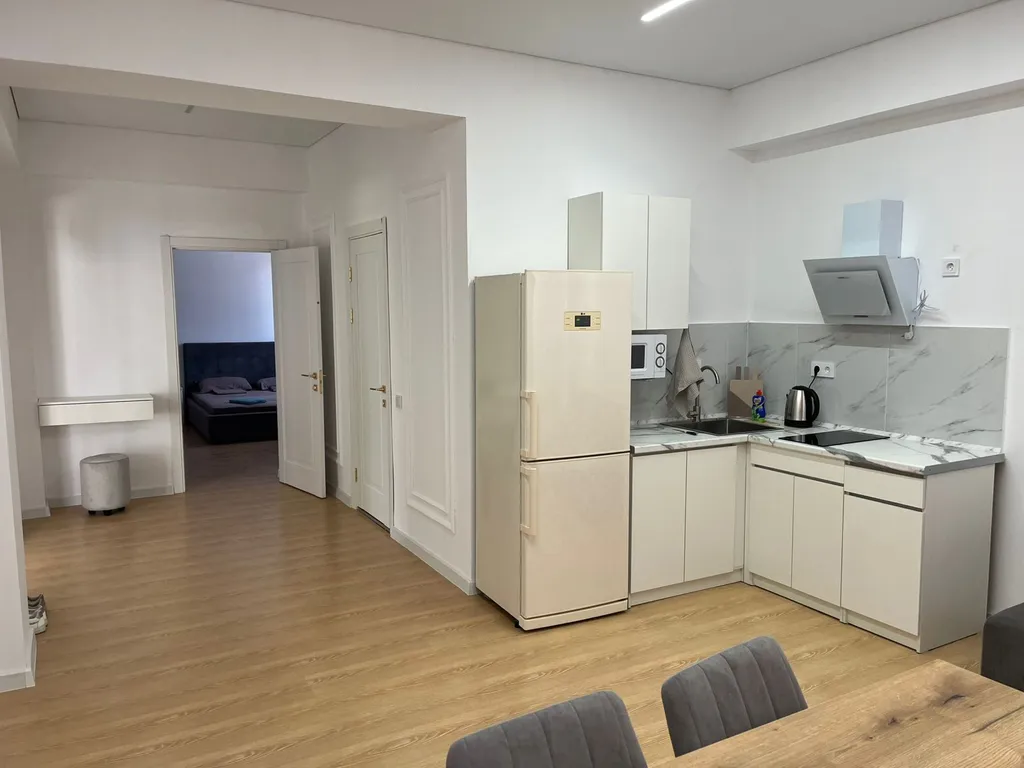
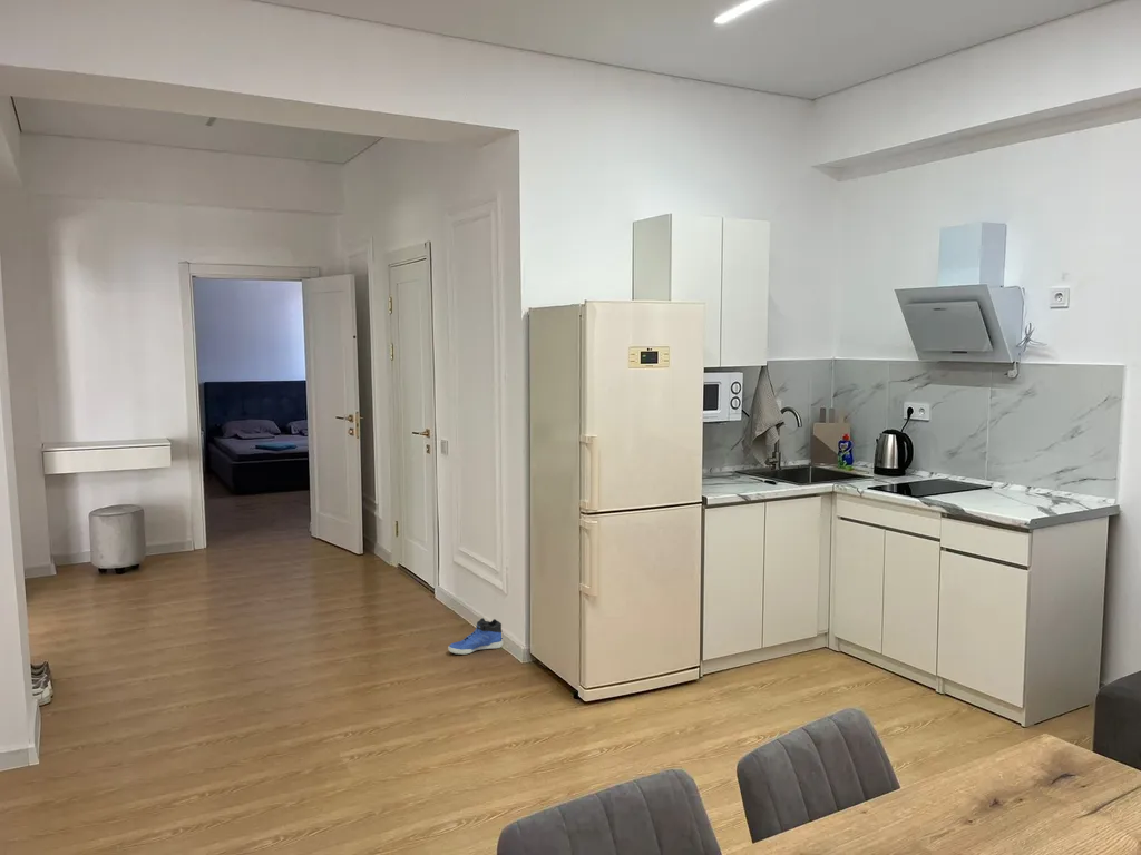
+ sneaker [447,617,504,656]
